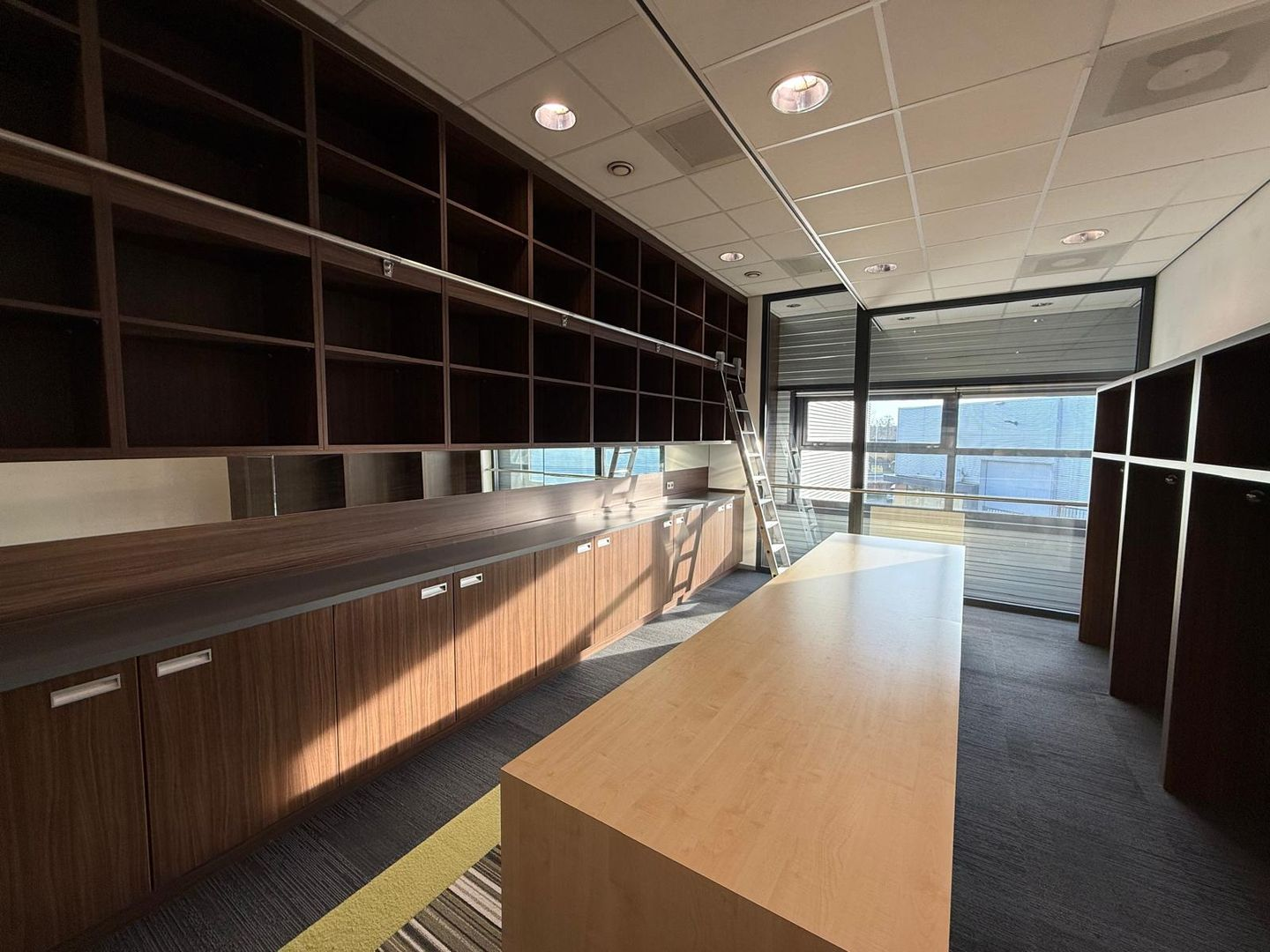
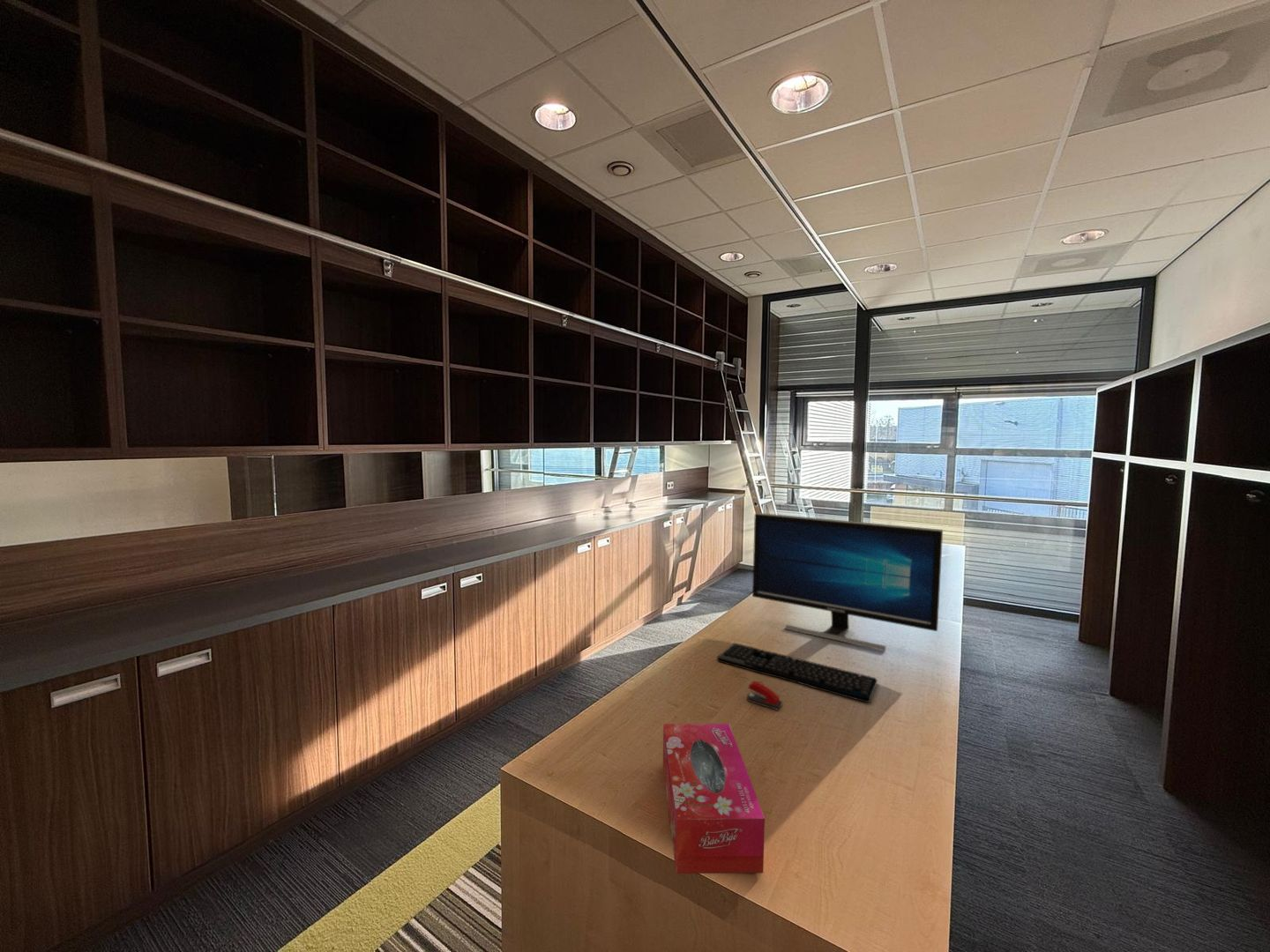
+ stapler [746,681,783,711]
+ tissue box [662,723,766,874]
+ computer monitor [751,512,944,651]
+ keyboard [716,643,878,703]
